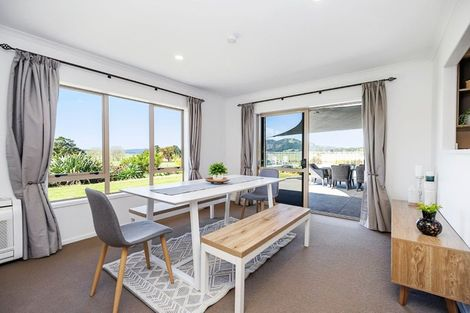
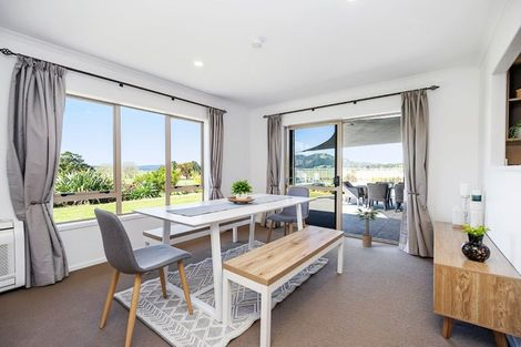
+ potted plant [354,207,382,248]
